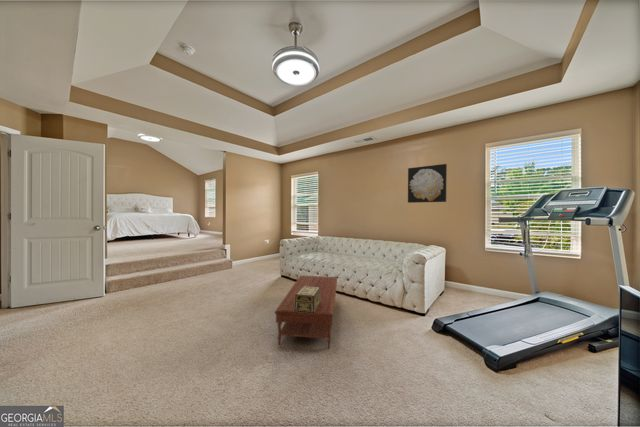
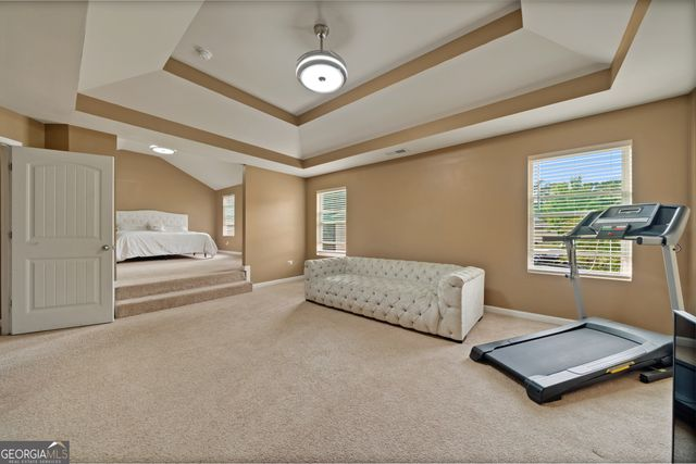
- decorative box [294,286,320,313]
- wall art [407,163,448,204]
- coffee table [274,275,338,349]
